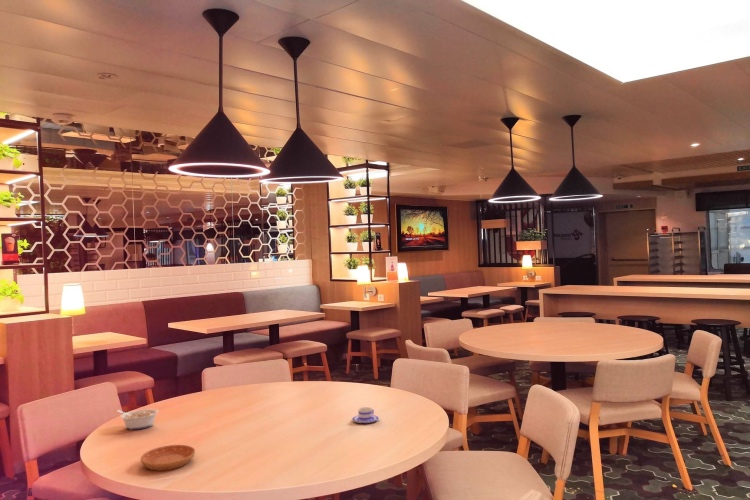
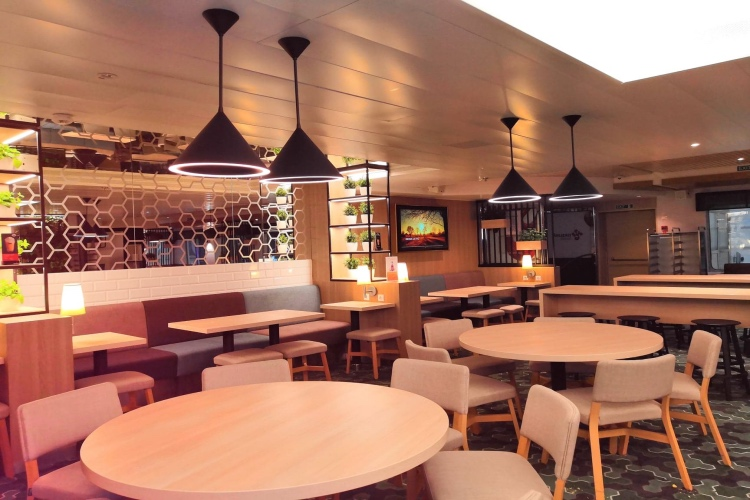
- saucer [140,444,196,472]
- legume [116,408,160,430]
- teacup [351,406,380,424]
